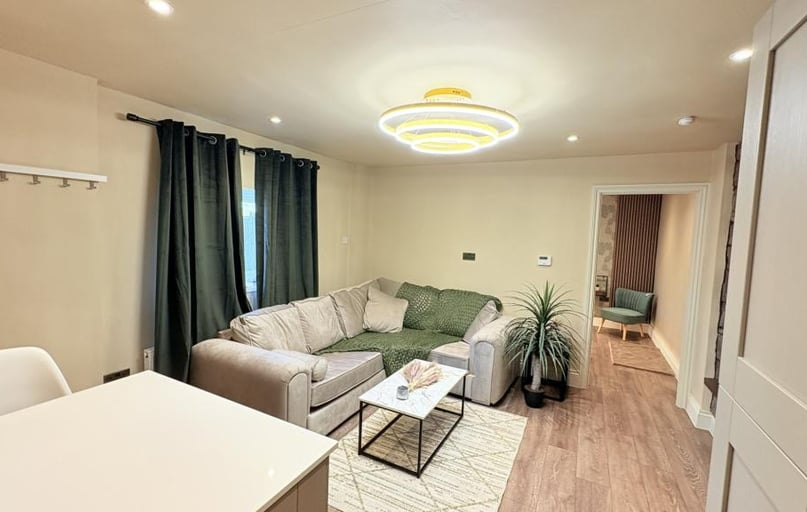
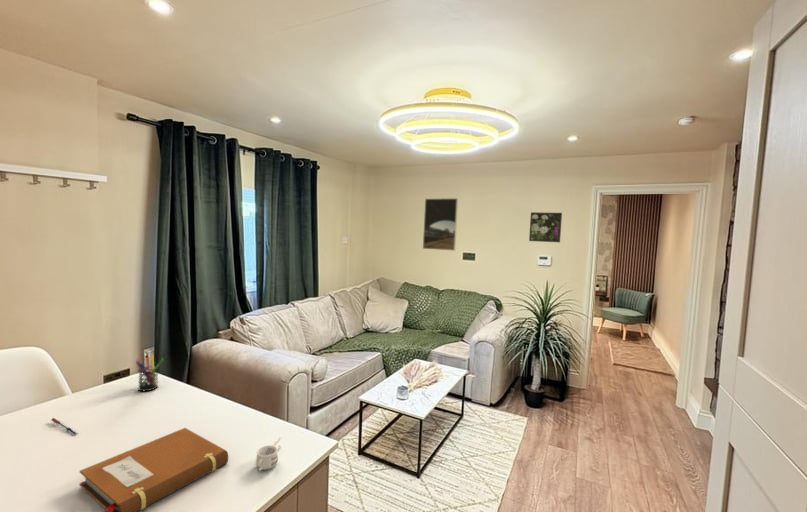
+ mug [255,435,283,472]
+ notebook [79,427,229,512]
+ pen [50,417,80,436]
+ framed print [422,197,459,252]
+ pen holder [135,354,165,392]
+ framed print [528,211,563,243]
